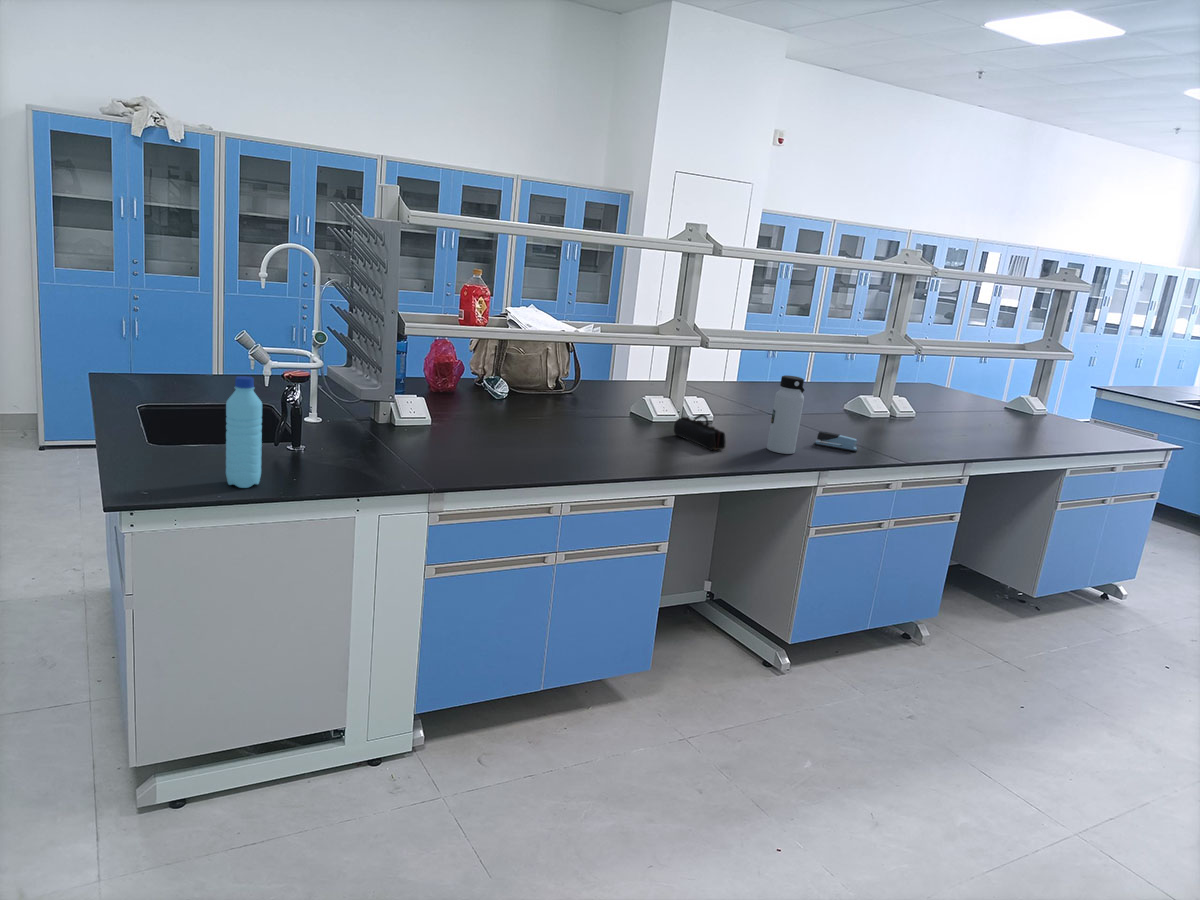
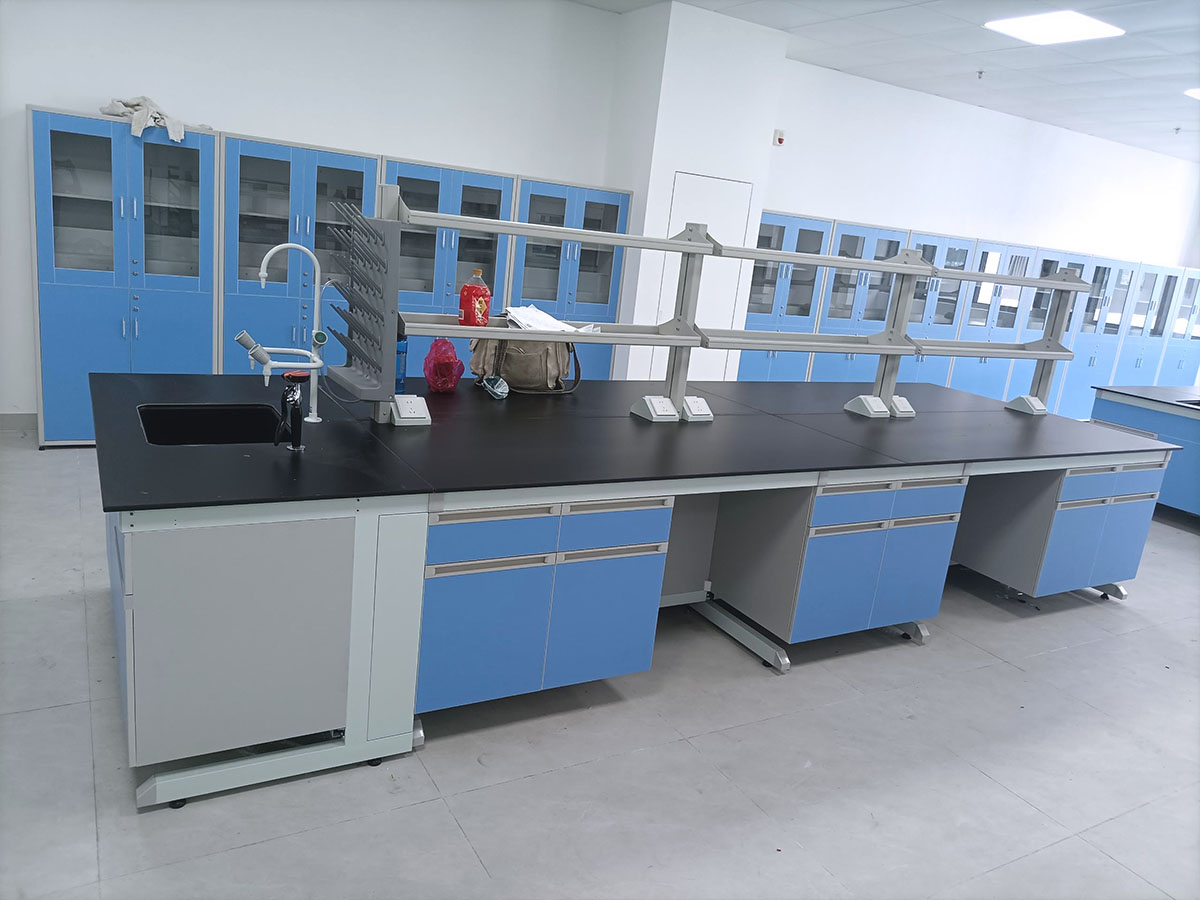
- water bottle [766,374,806,455]
- water bottle [225,375,263,489]
- stapler [814,430,858,453]
- pencil case [673,413,727,451]
